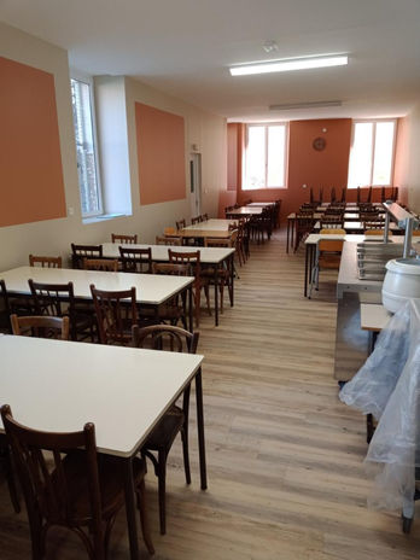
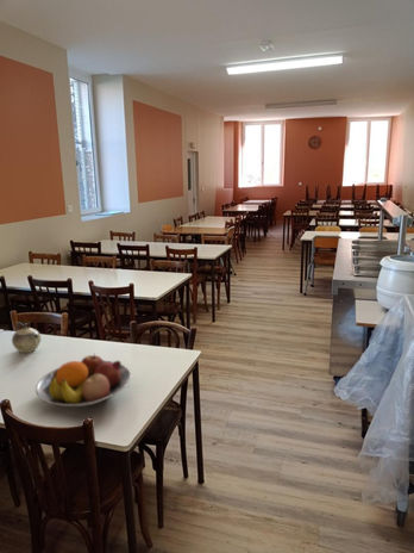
+ fruit bowl [34,352,132,408]
+ teapot [11,321,42,354]
